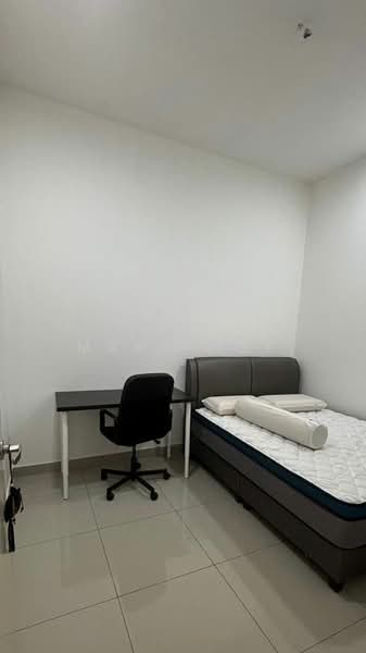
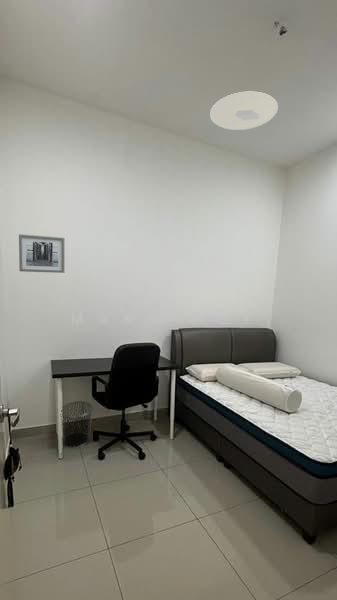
+ waste bin [61,400,94,449]
+ wall art [18,233,65,274]
+ ceiling light [209,91,279,131]
